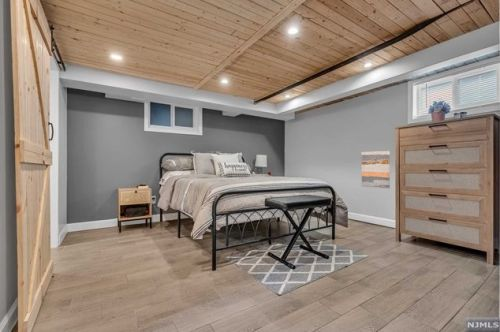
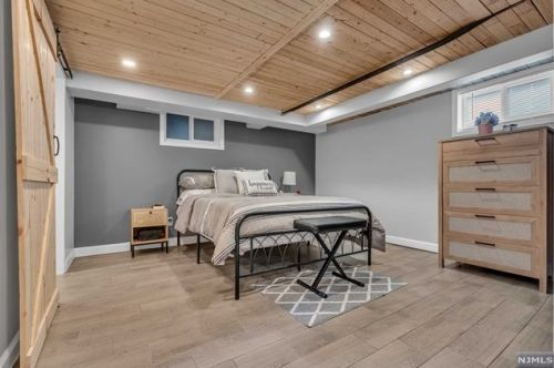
- wall art [361,150,391,189]
